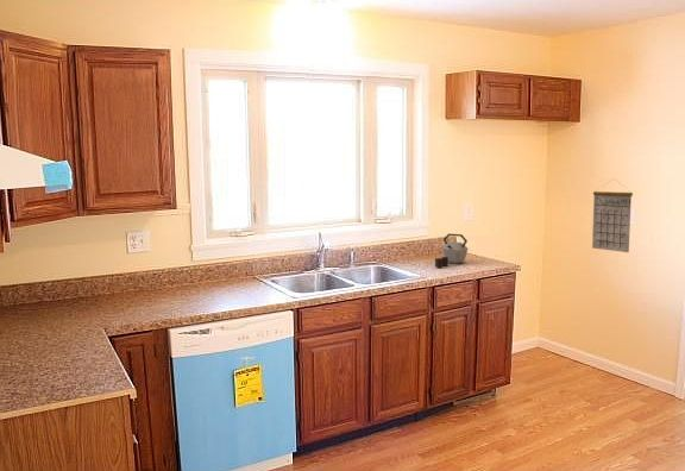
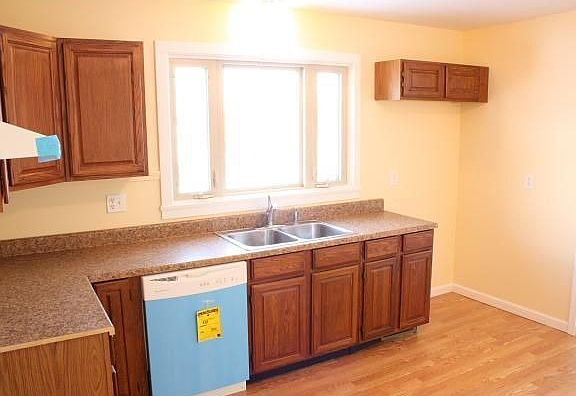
- calendar [591,177,634,253]
- kettle [434,232,469,269]
